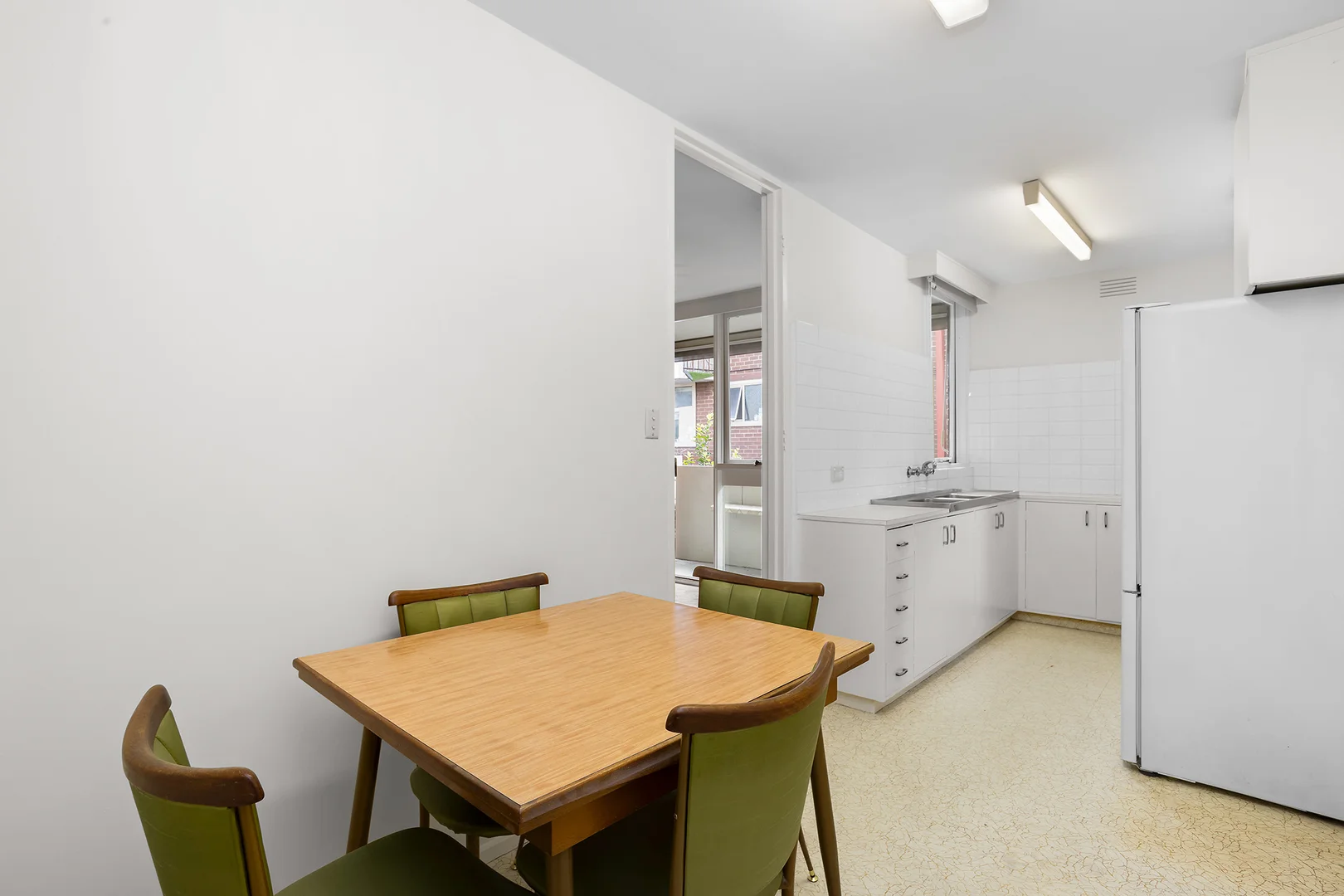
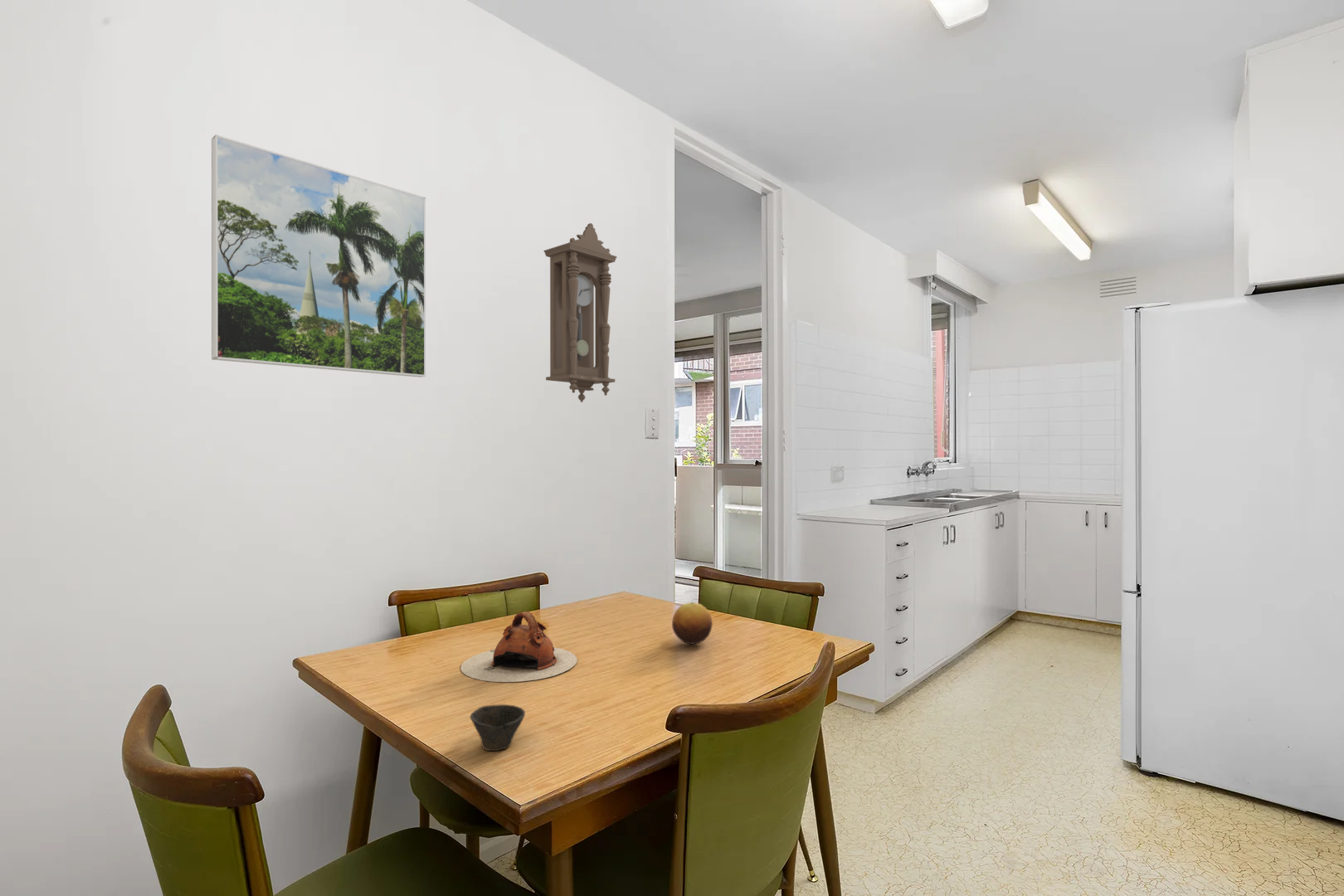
+ fruit [671,601,713,645]
+ cup [470,704,526,752]
+ pendulum clock [543,222,617,403]
+ teapot [460,611,578,683]
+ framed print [211,134,426,377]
